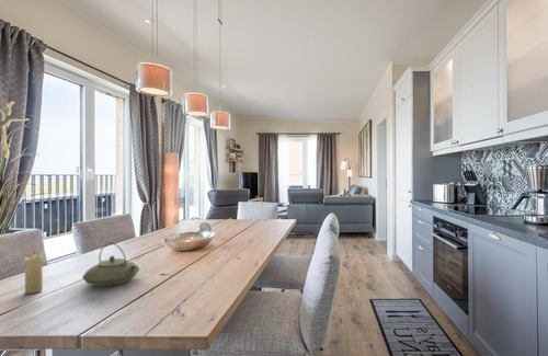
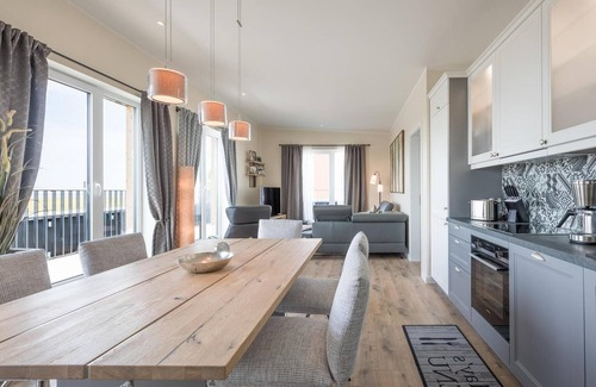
- candle [22,248,44,295]
- teapot [81,241,140,287]
